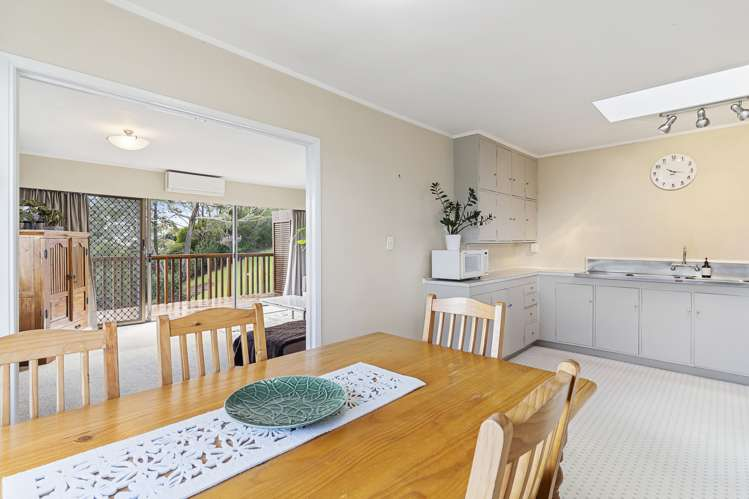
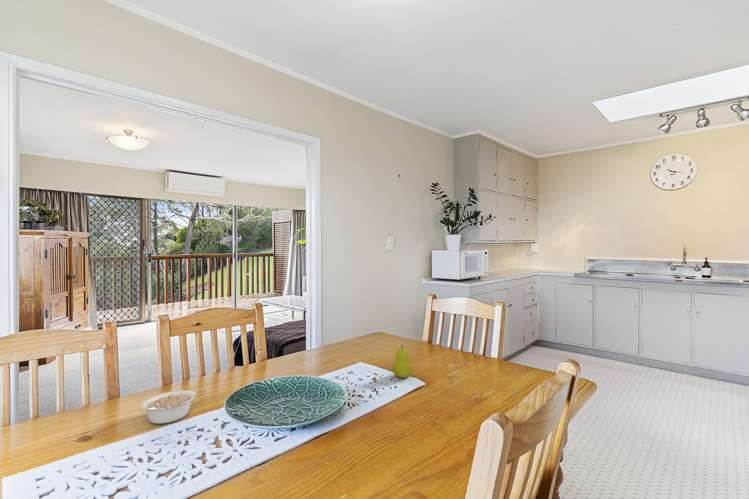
+ legume [140,389,207,425]
+ fruit [391,344,413,379]
